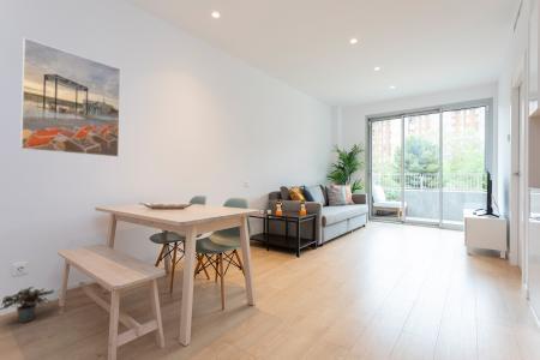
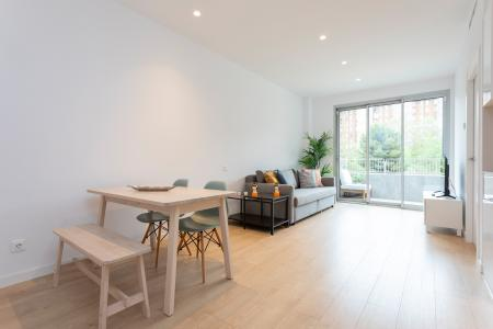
- potted plant [0,286,55,324]
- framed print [19,37,121,158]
